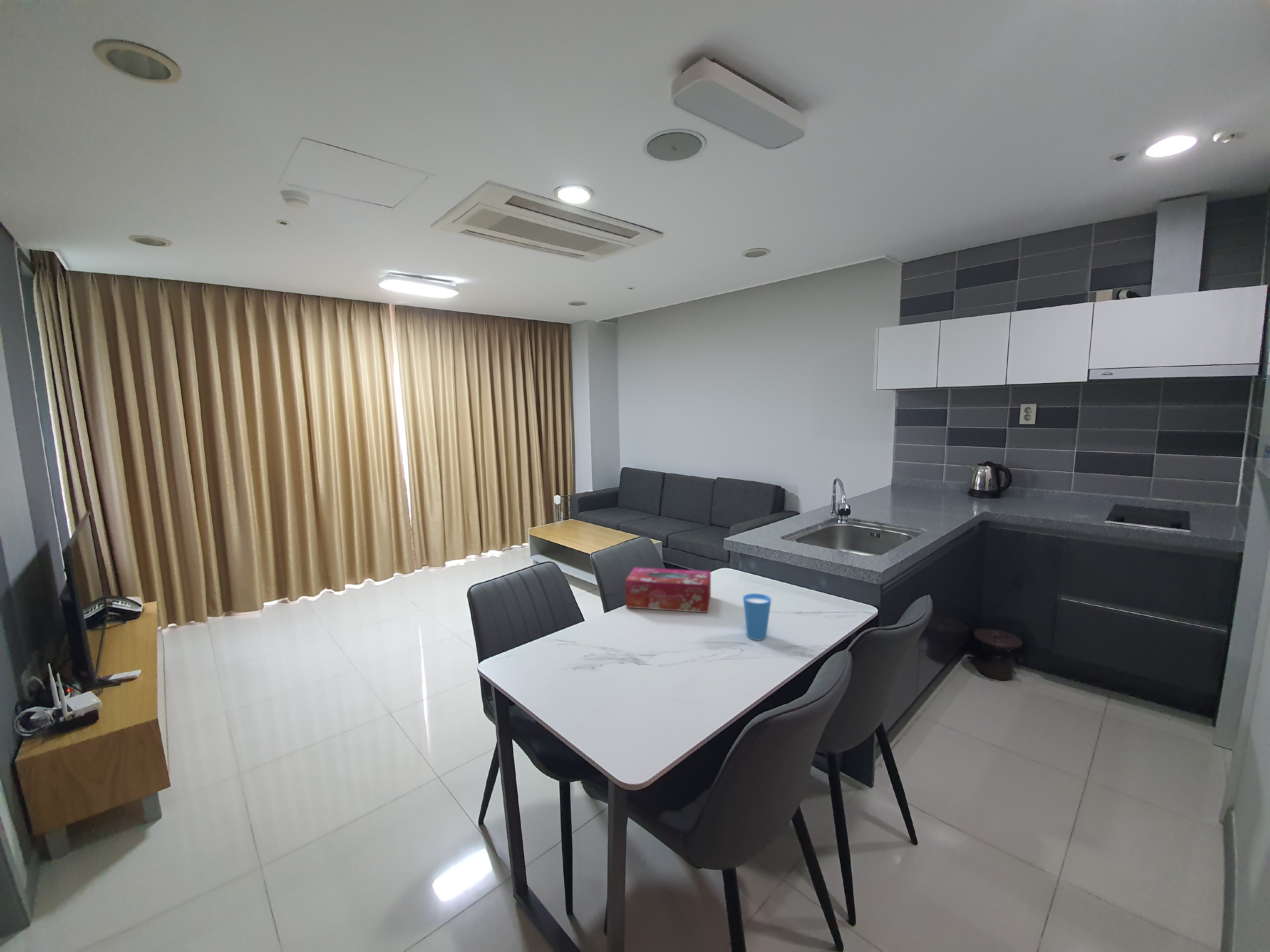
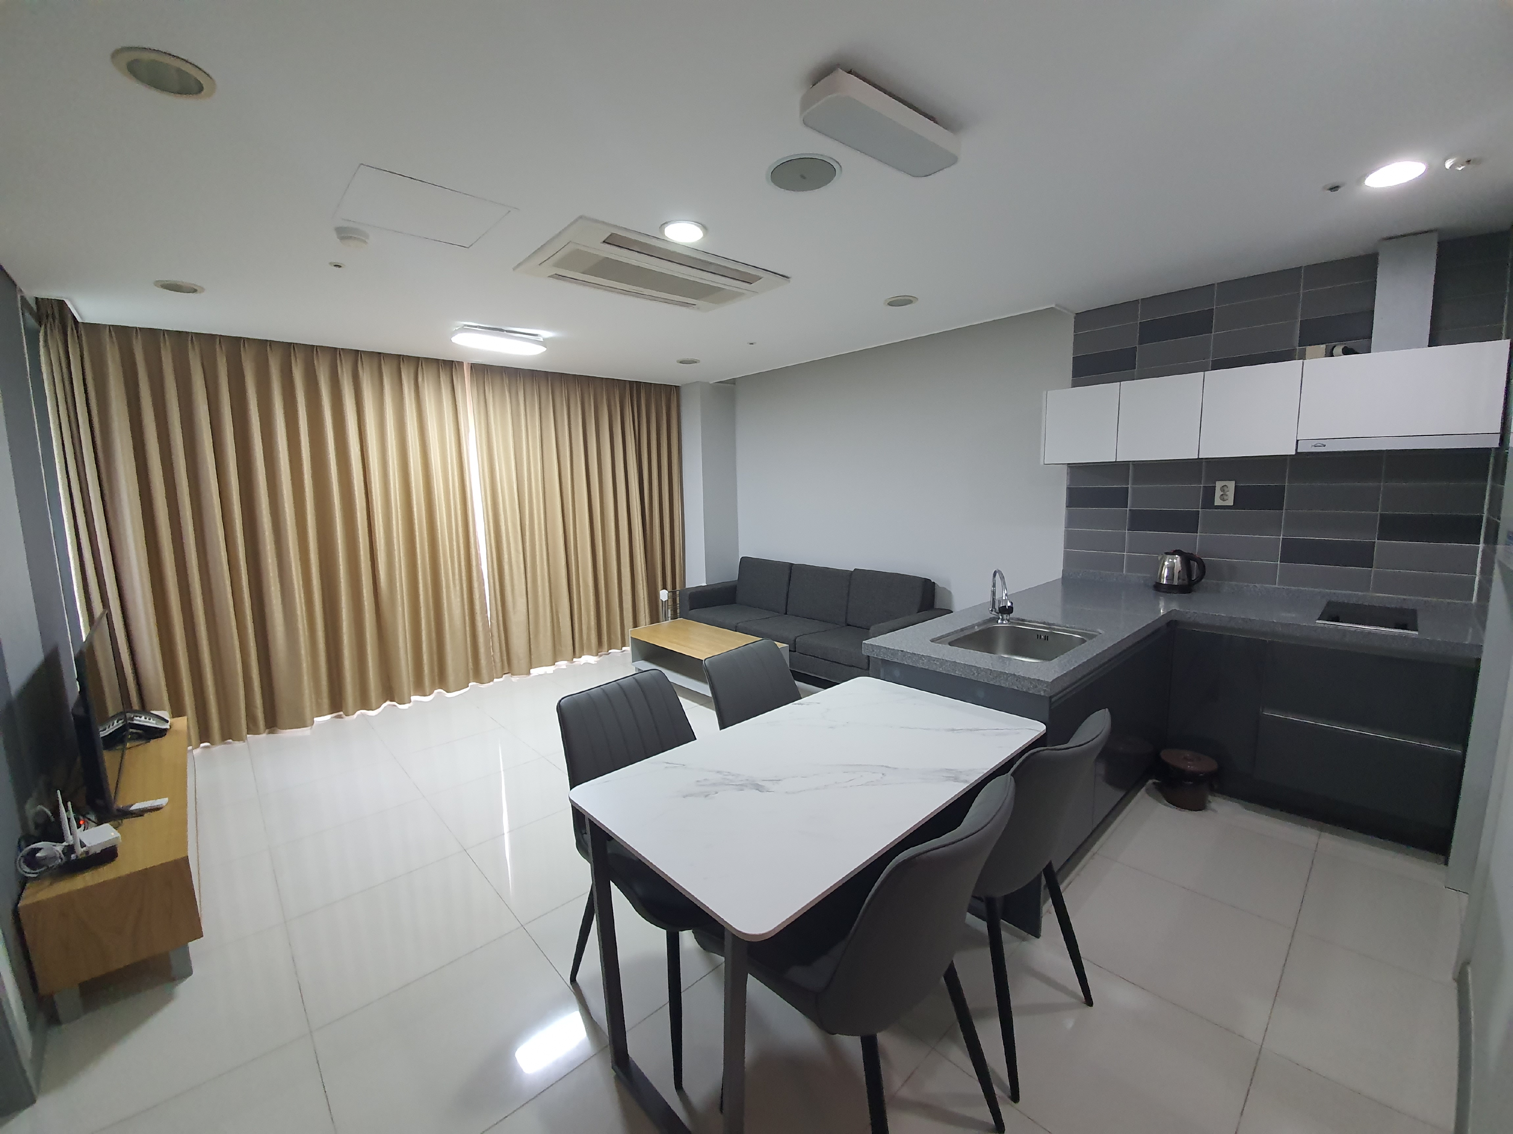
- tissue box [625,567,711,613]
- cup [743,593,771,640]
